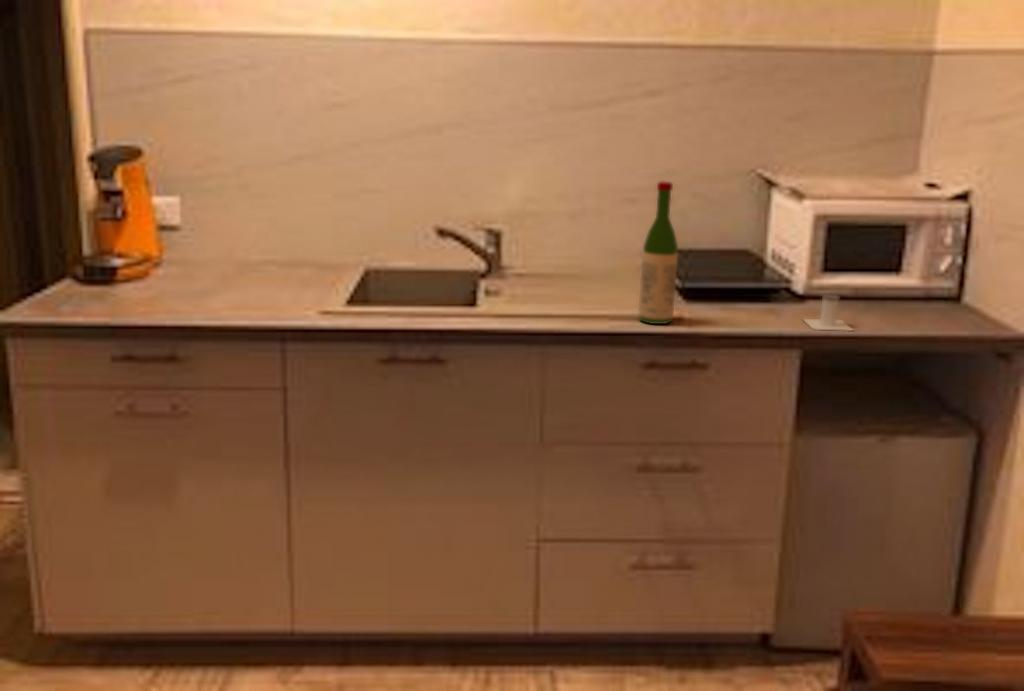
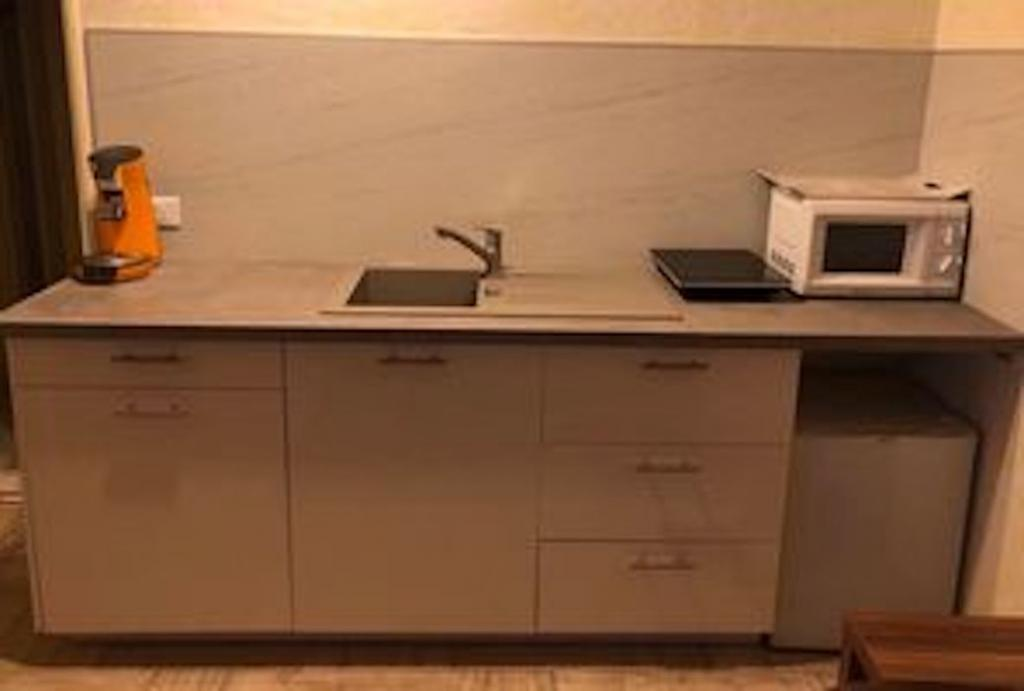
- wine bottle [637,181,679,325]
- salt shaker [801,293,855,332]
